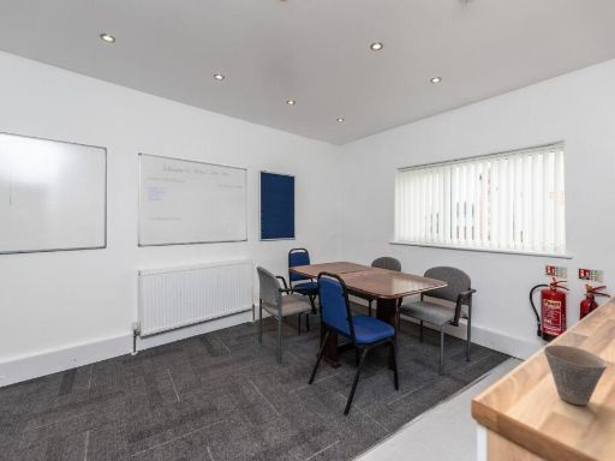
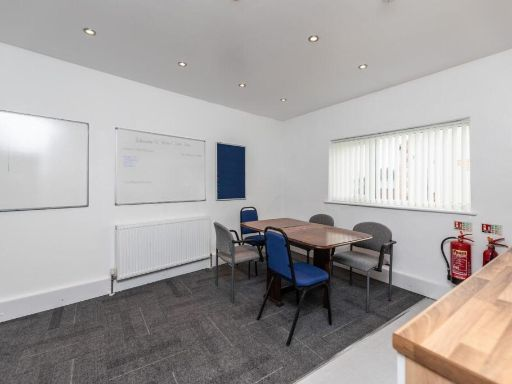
- cup [543,343,608,406]
